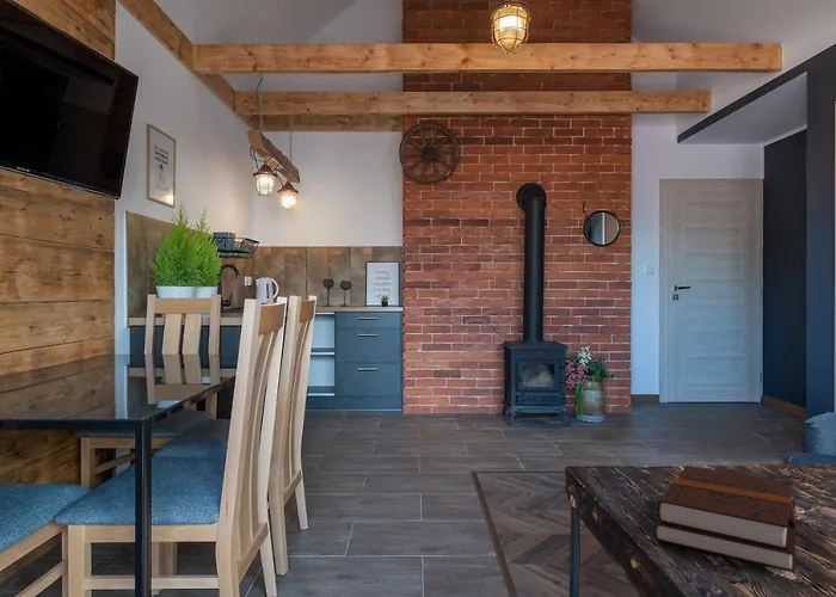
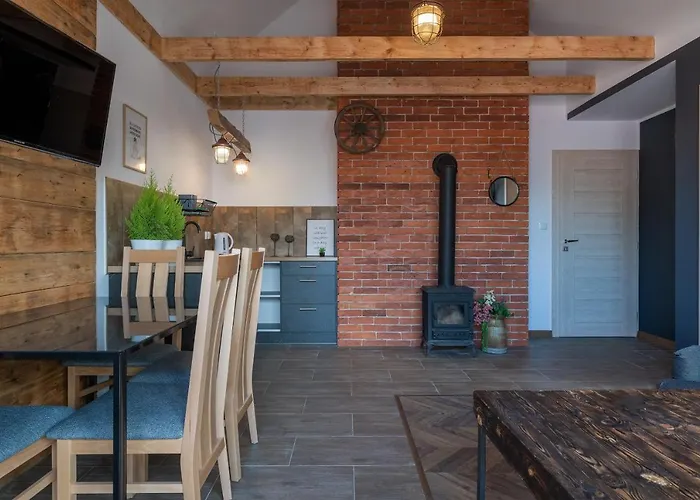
- hardback book [653,464,797,573]
